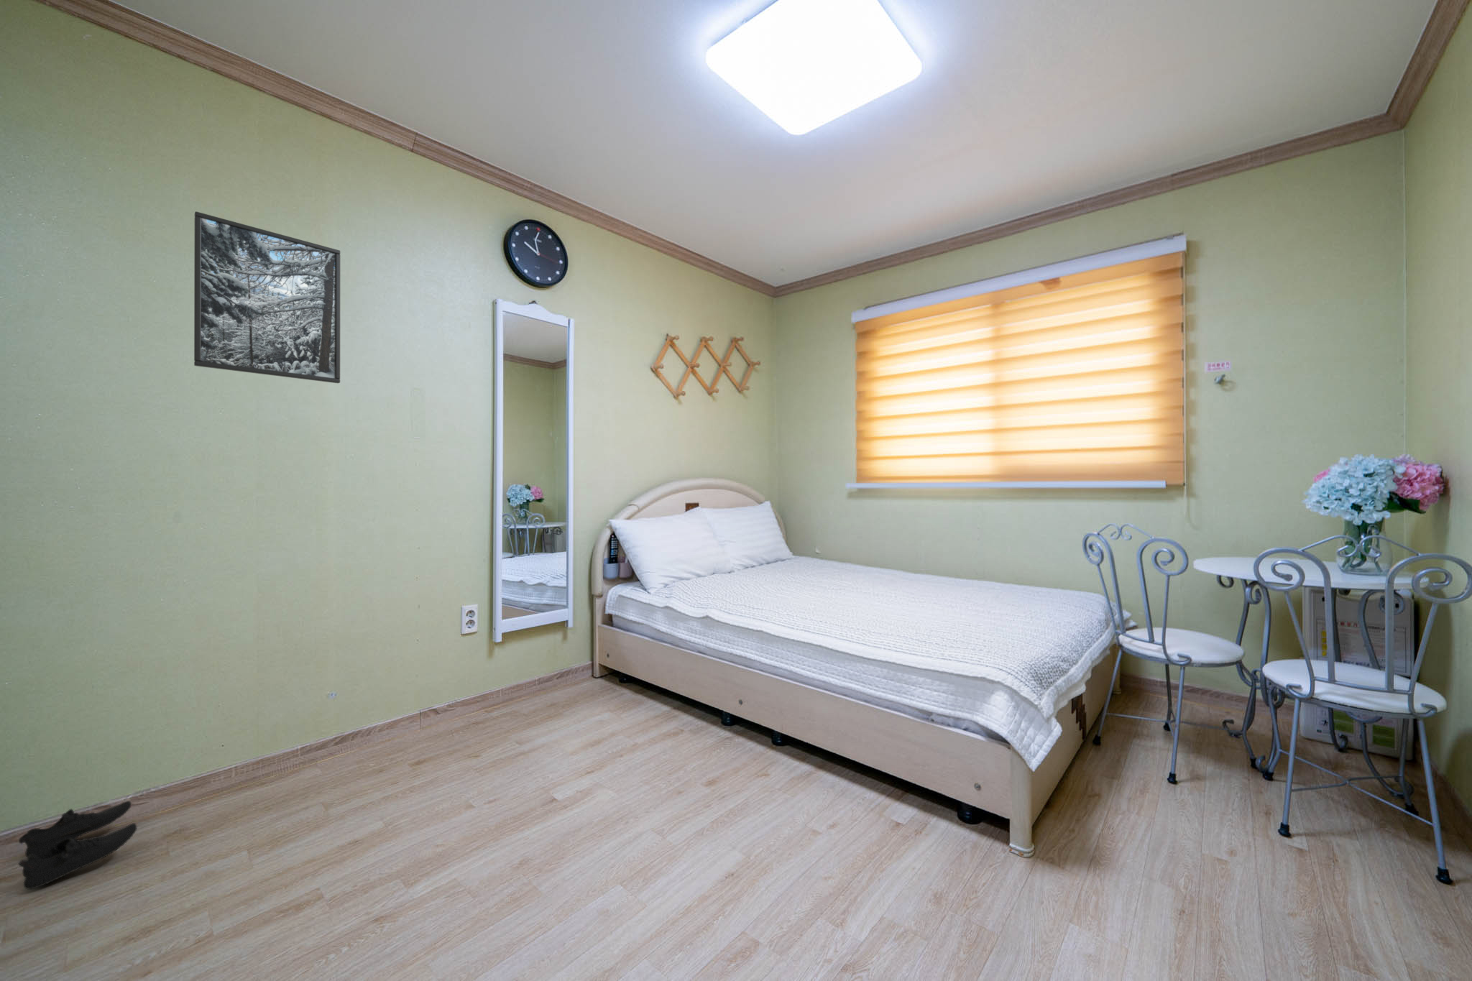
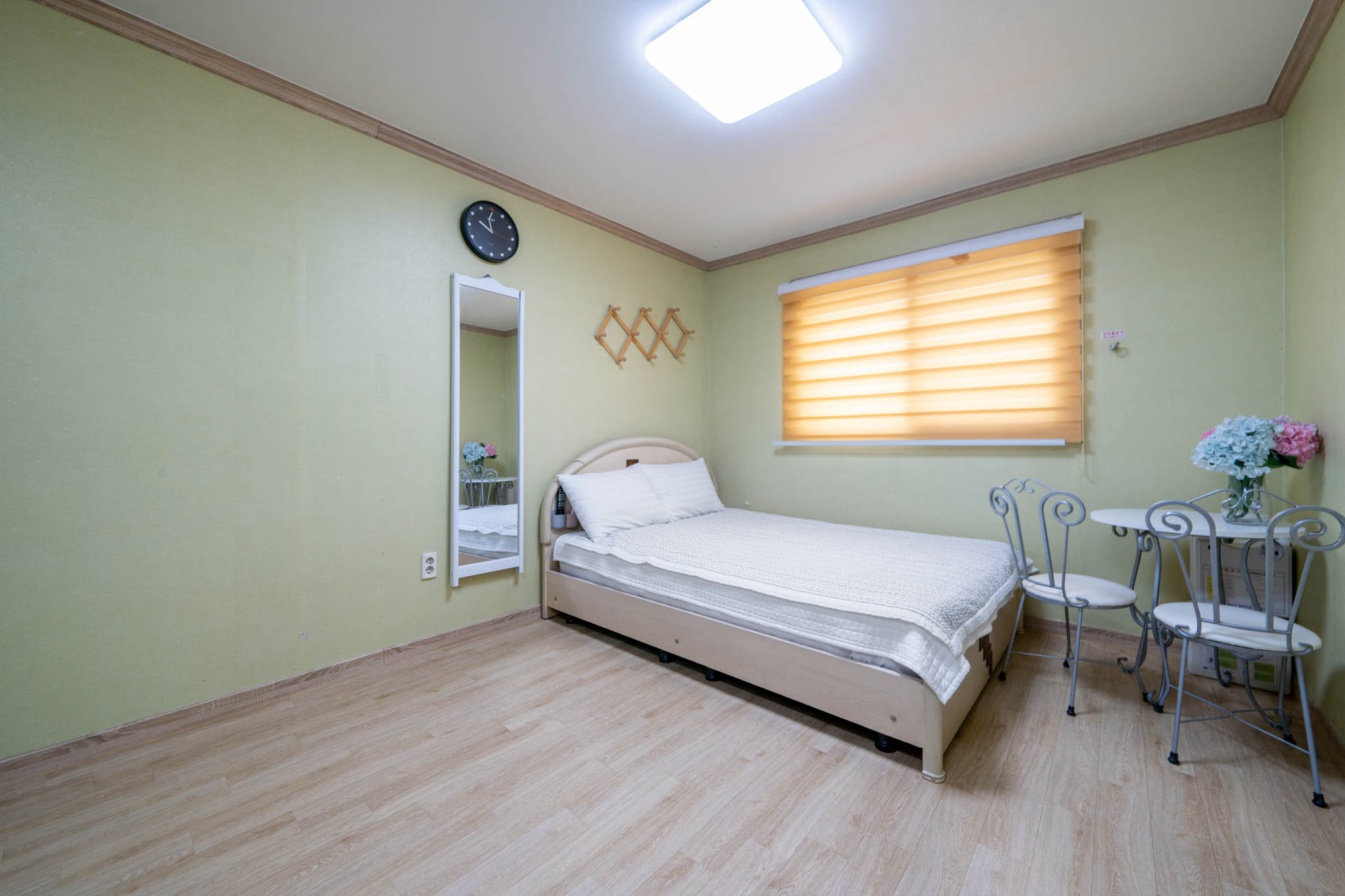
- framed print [194,210,340,384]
- shoe [18,800,137,890]
